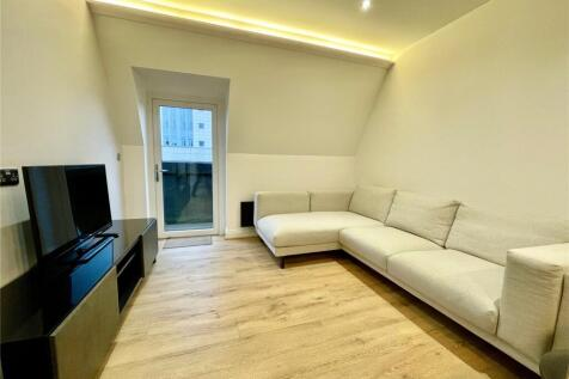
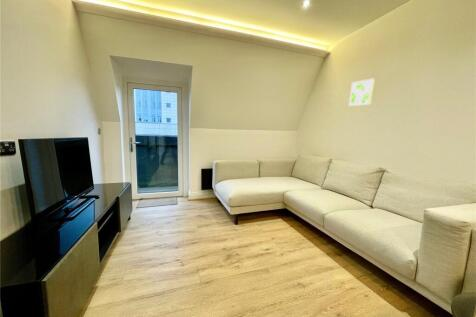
+ wall art [348,78,376,107]
